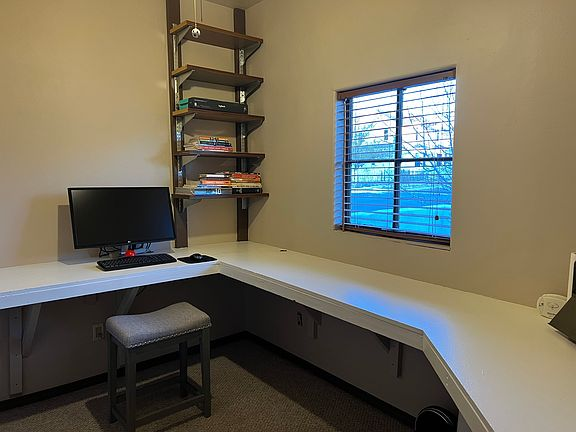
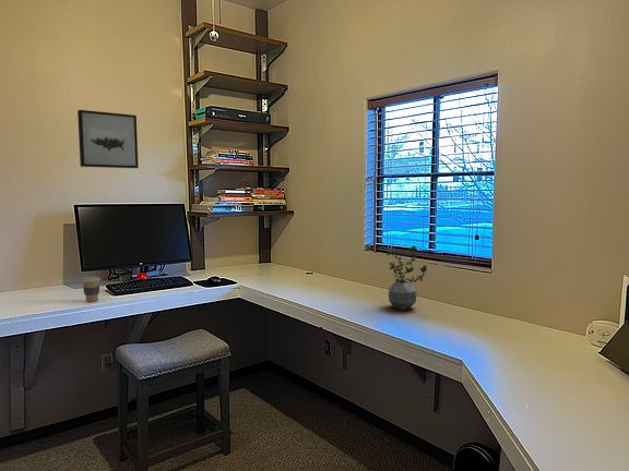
+ wall art [76,109,140,169]
+ potted plant [385,244,428,311]
+ coffee cup [81,276,102,303]
